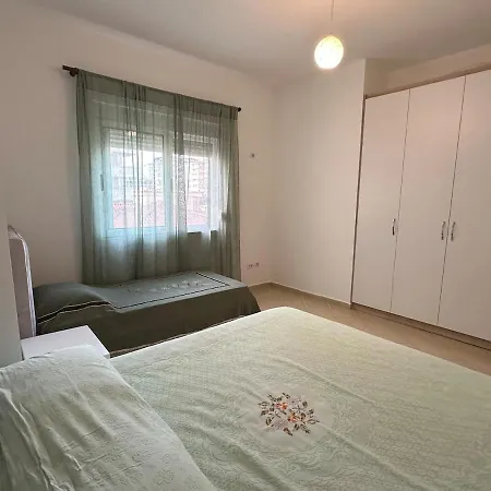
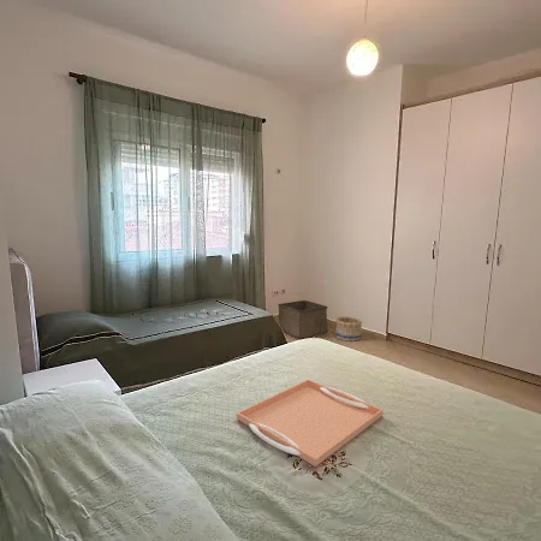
+ storage bin [277,299,329,340]
+ serving tray [236,379,384,468]
+ basket [334,315,363,343]
